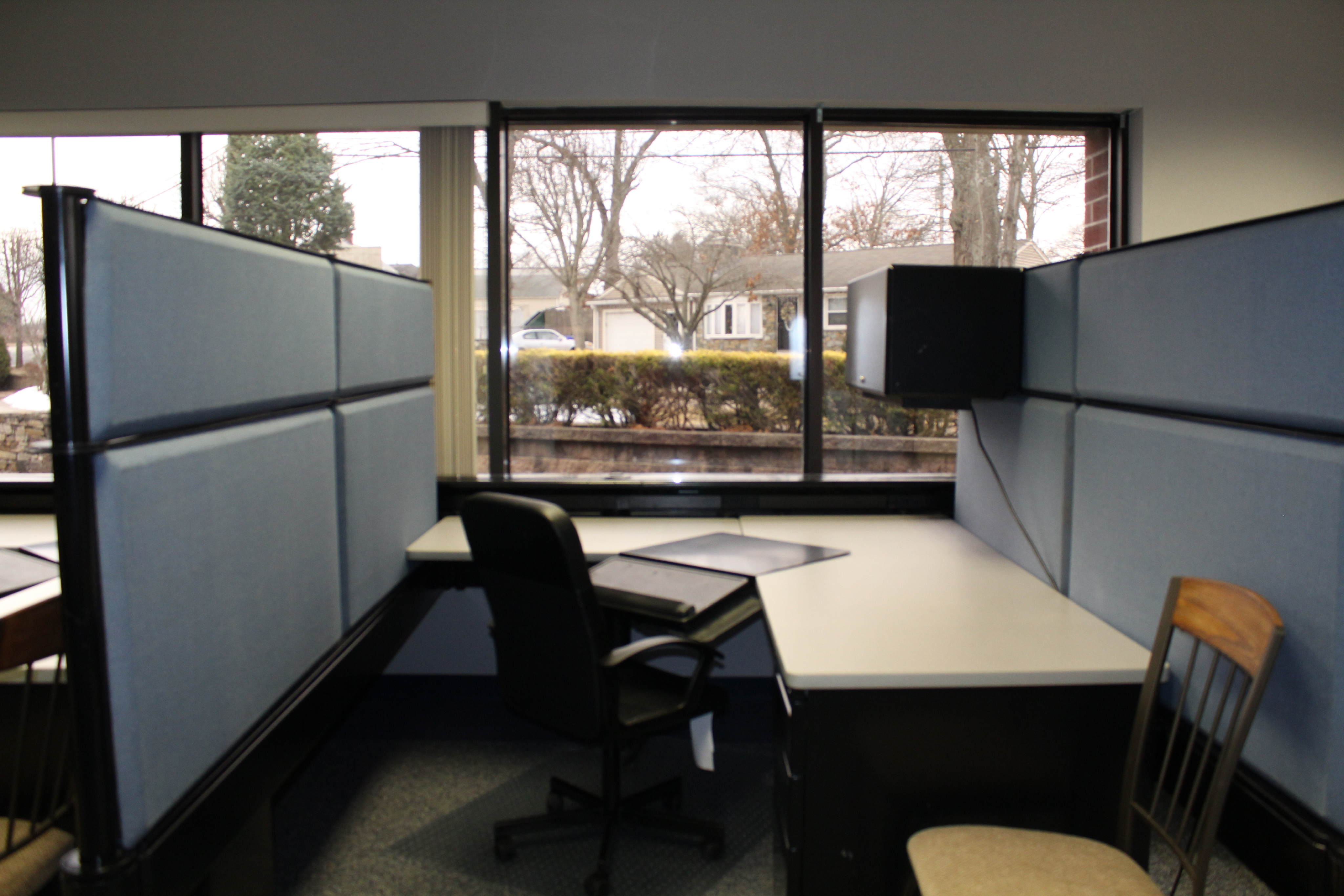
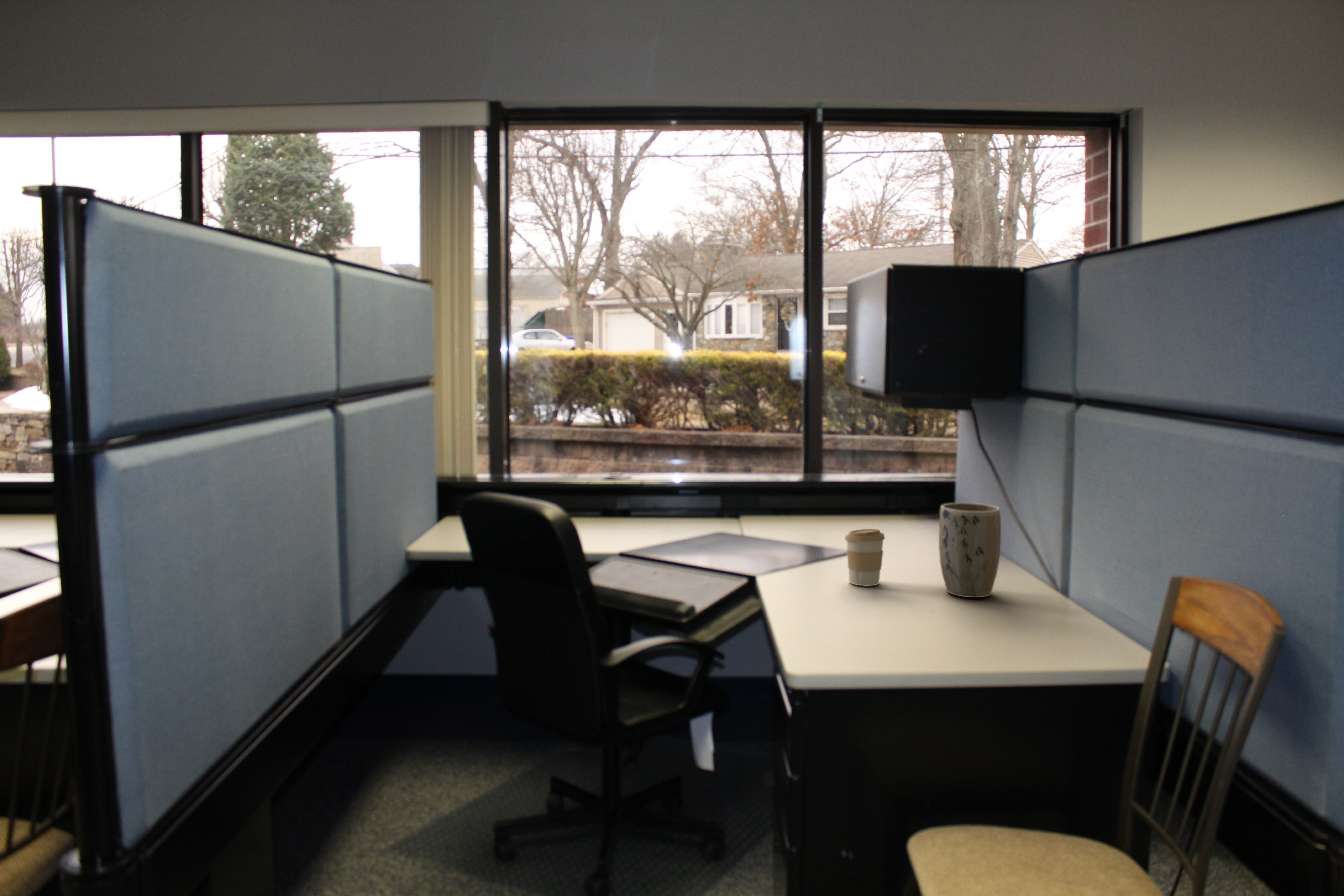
+ coffee cup [845,529,885,586]
+ plant pot [938,503,1001,598]
